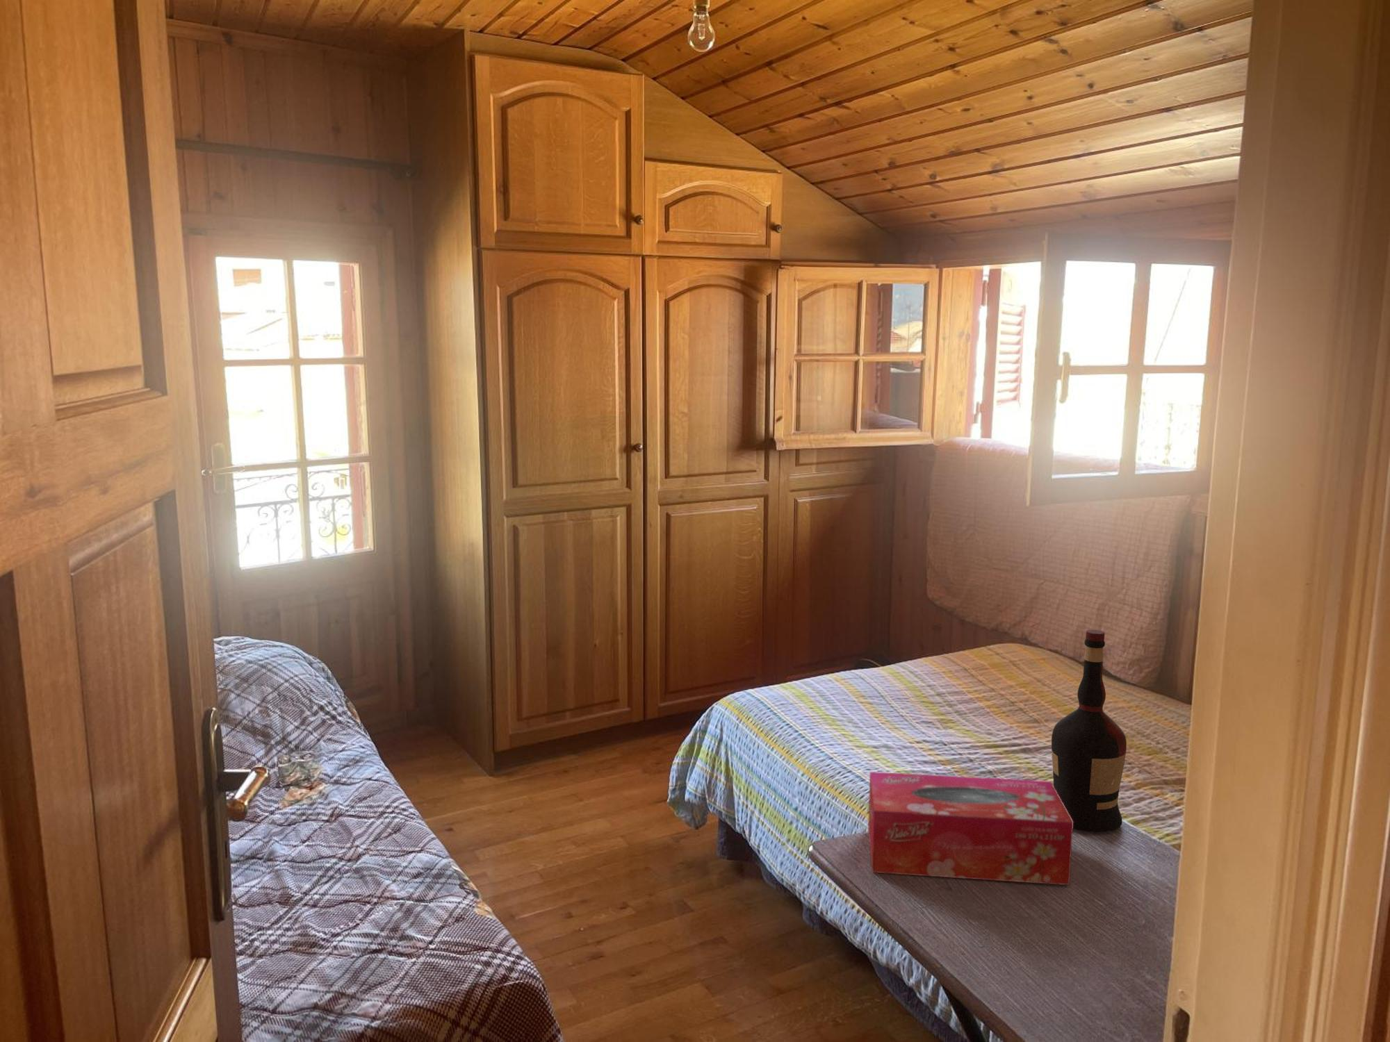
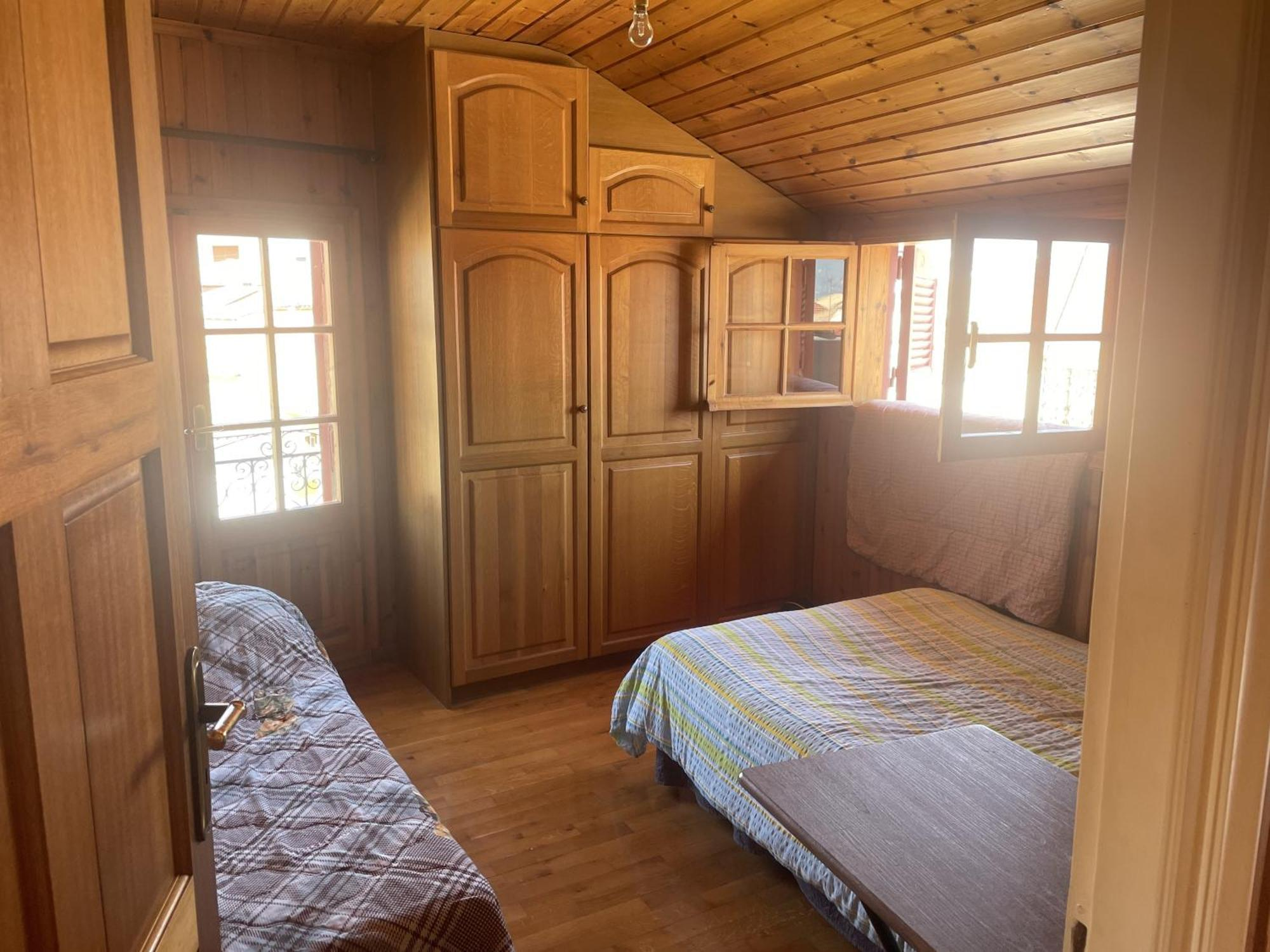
- liquor [1051,629,1127,833]
- tissue box [867,771,1074,885]
